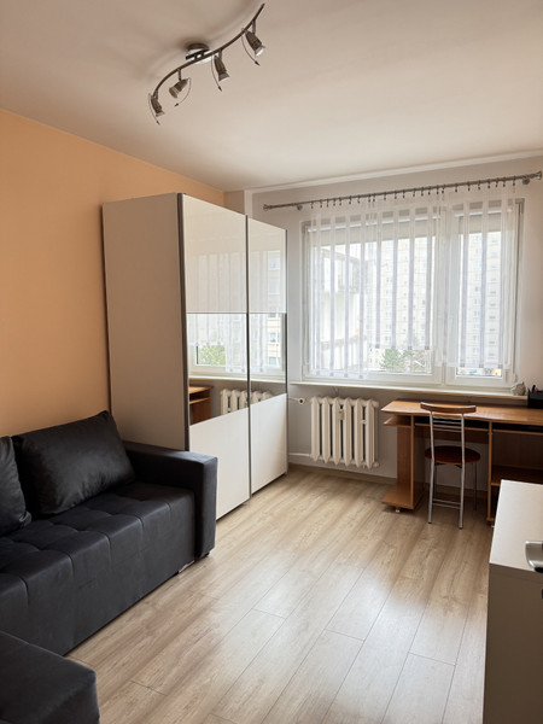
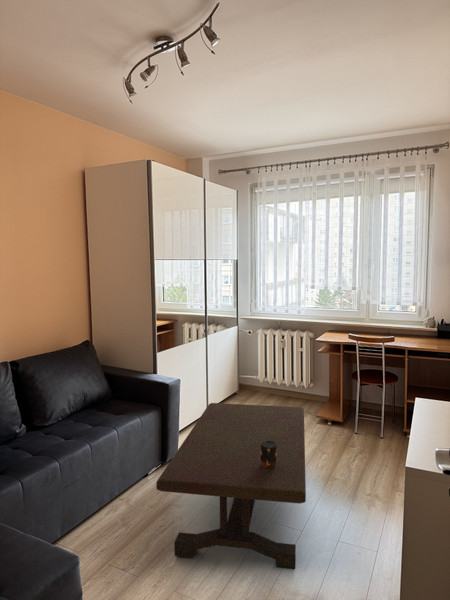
+ mug [260,441,277,468]
+ coffee table [155,402,307,571]
